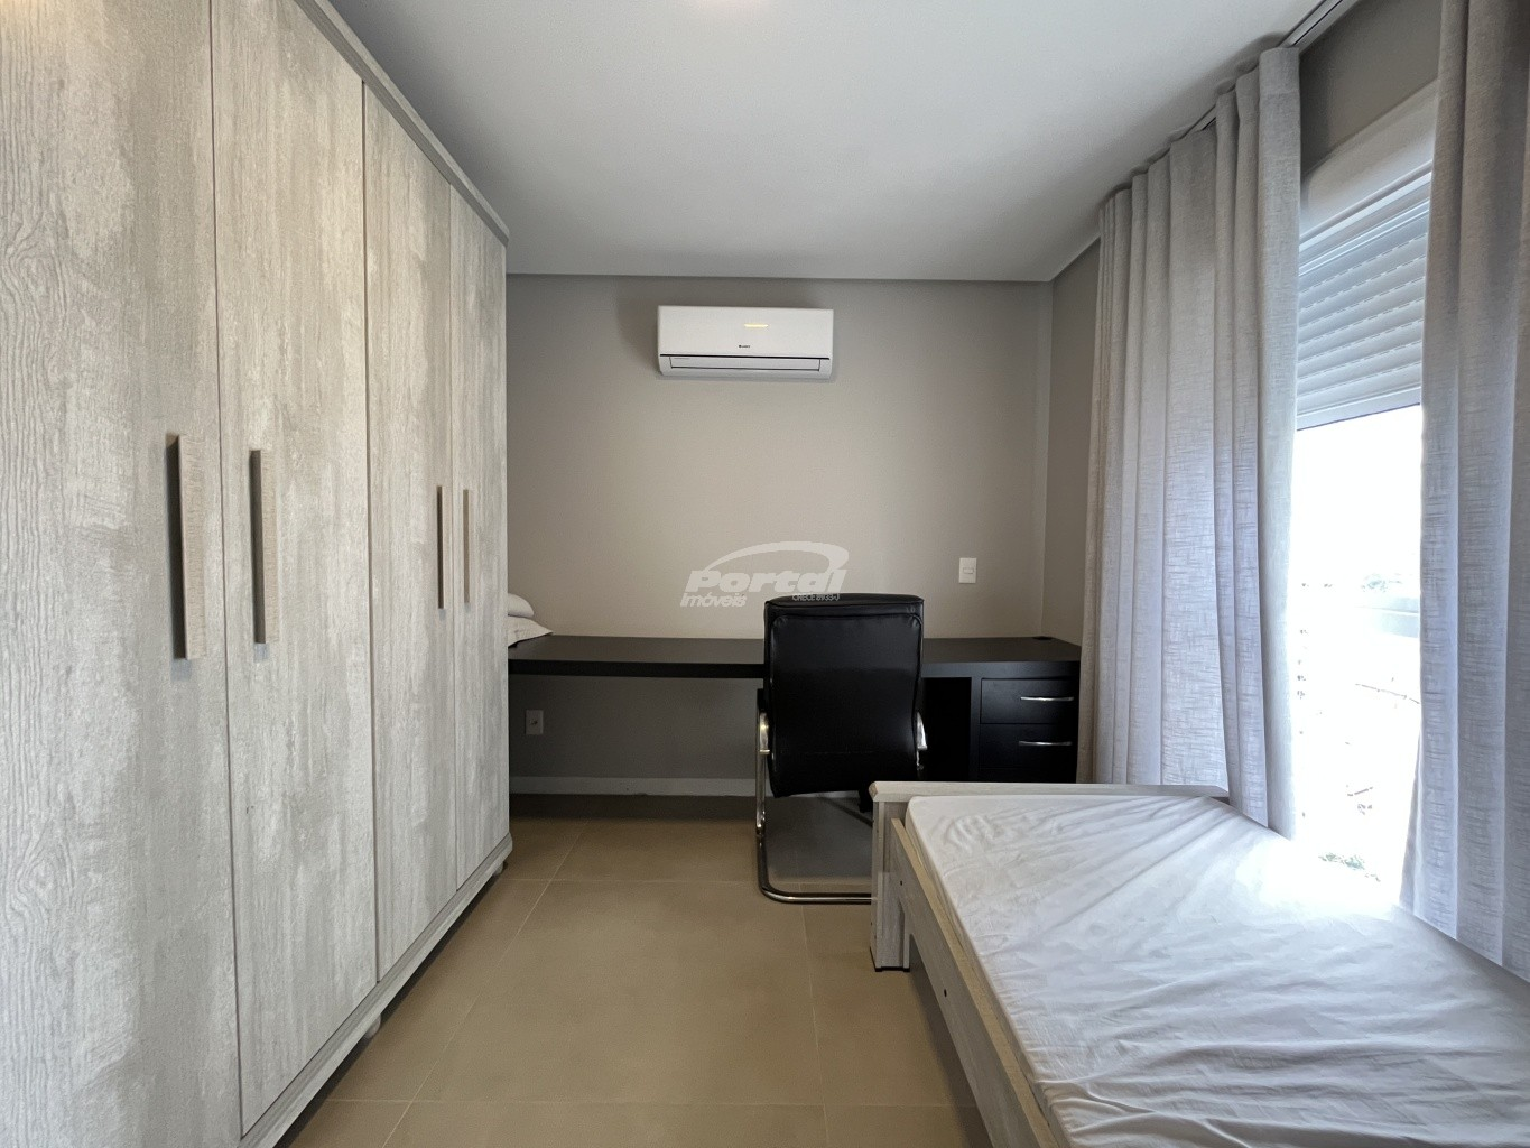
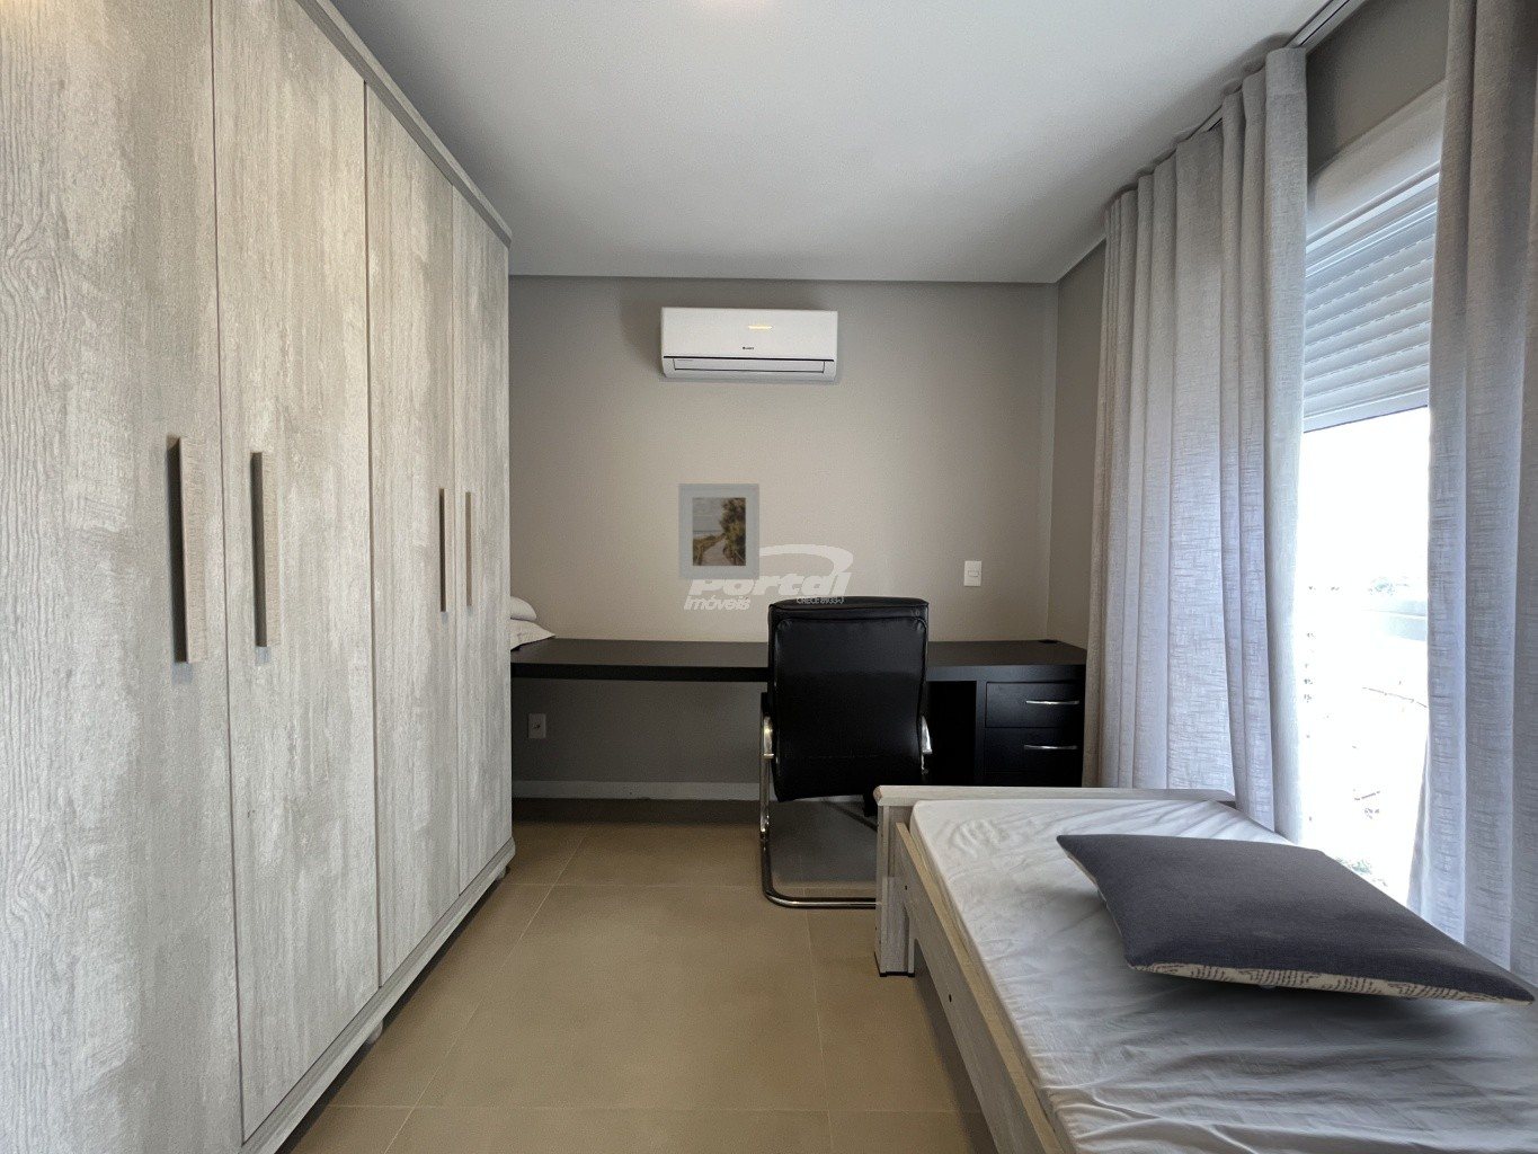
+ pillow [1054,833,1537,1006]
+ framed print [677,482,761,581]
